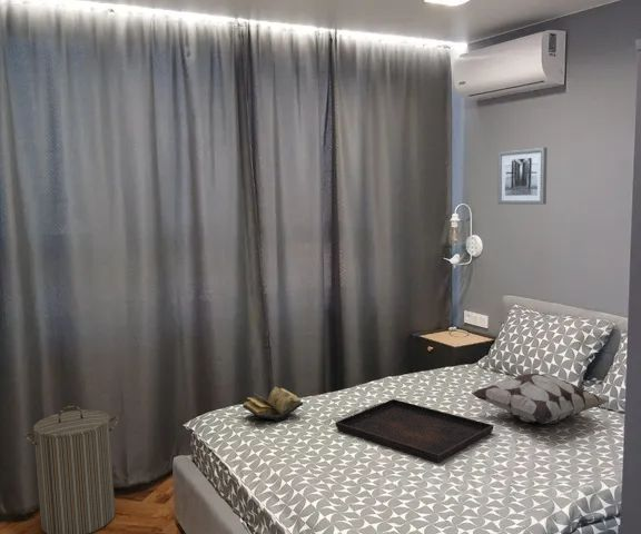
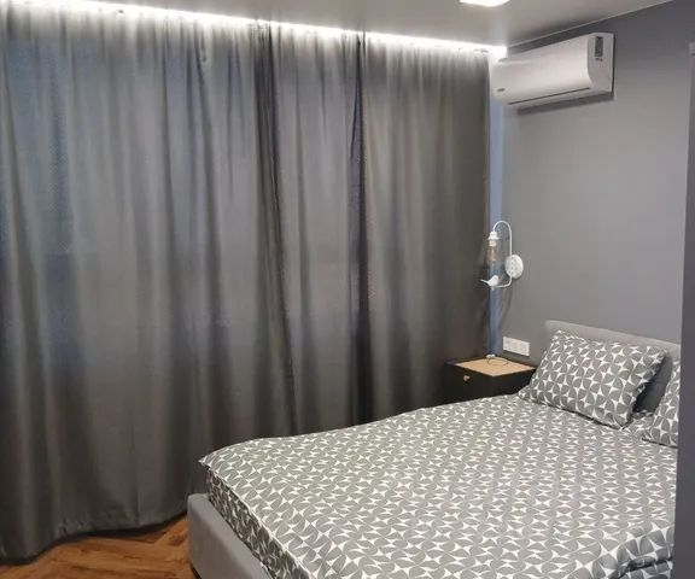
- book [241,386,304,423]
- laundry hamper [23,405,119,534]
- decorative pillow [471,372,610,425]
- serving tray [335,398,495,464]
- wall art [496,147,549,206]
